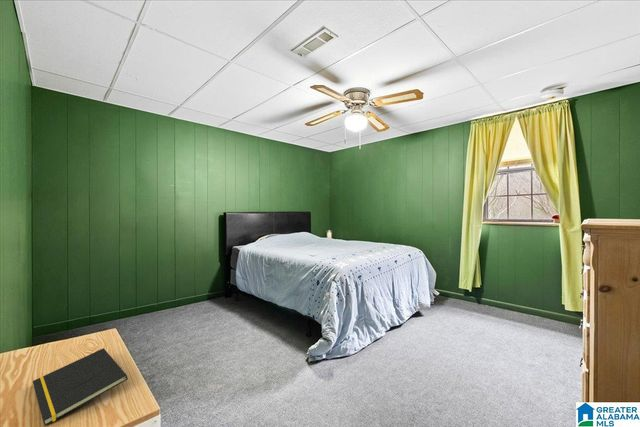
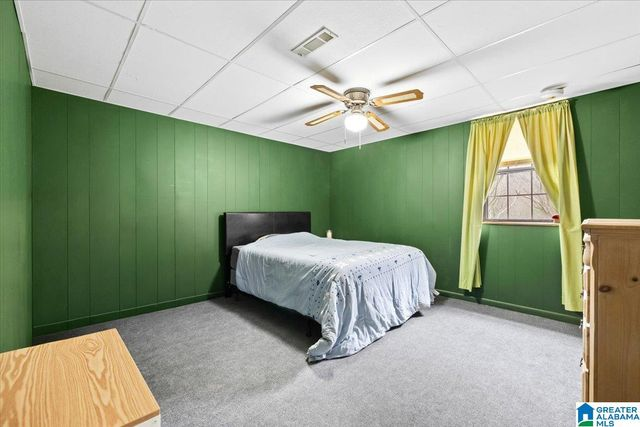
- notepad [32,347,129,427]
